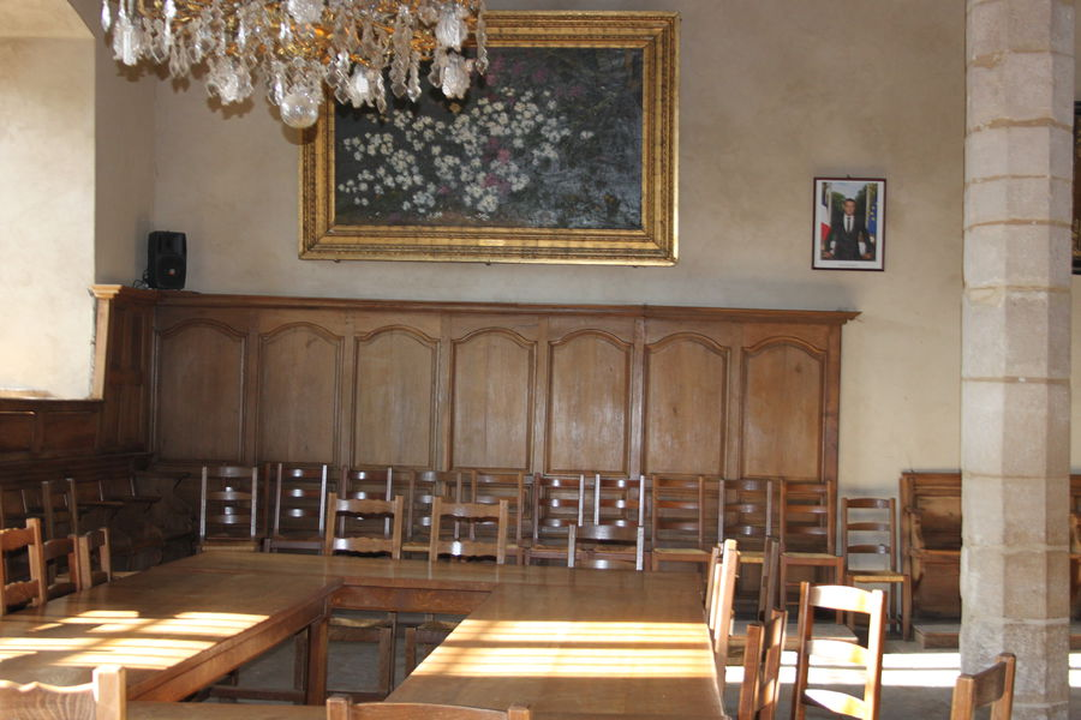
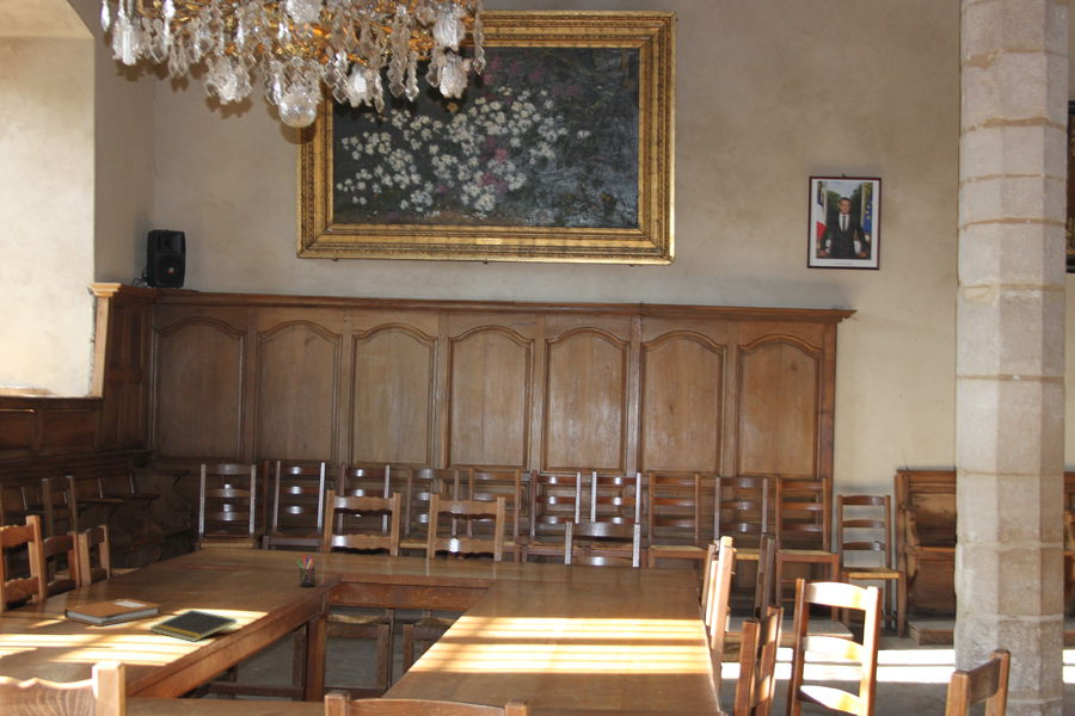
+ notepad [148,609,238,643]
+ pen holder [295,553,317,588]
+ notebook [63,598,162,628]
